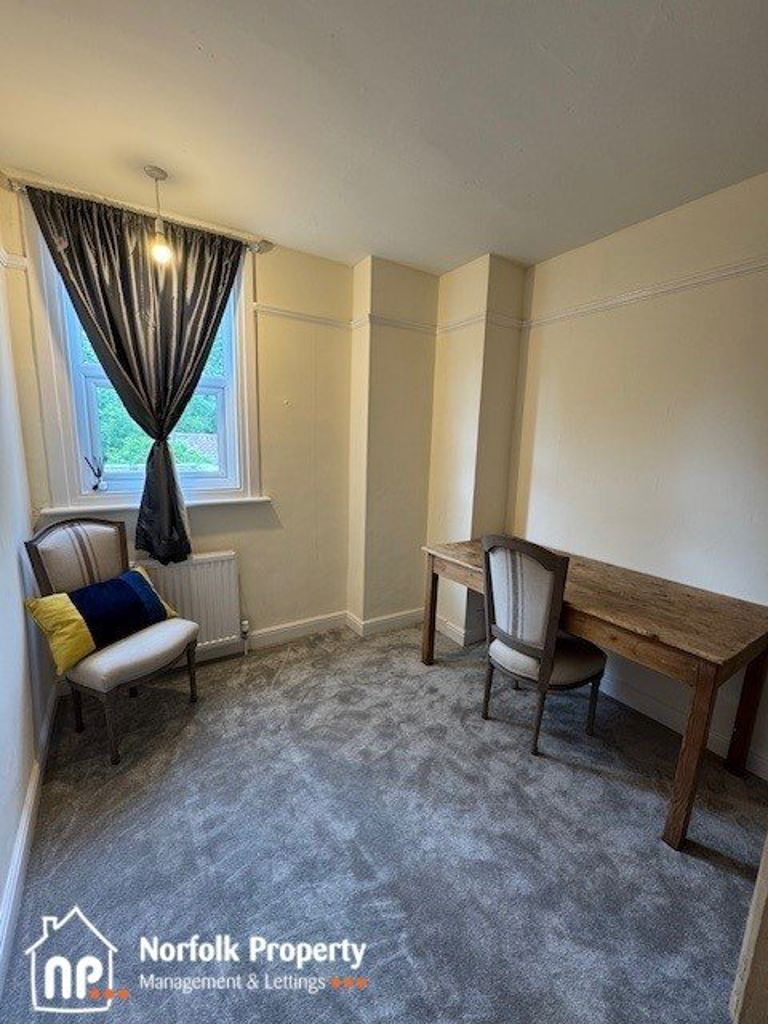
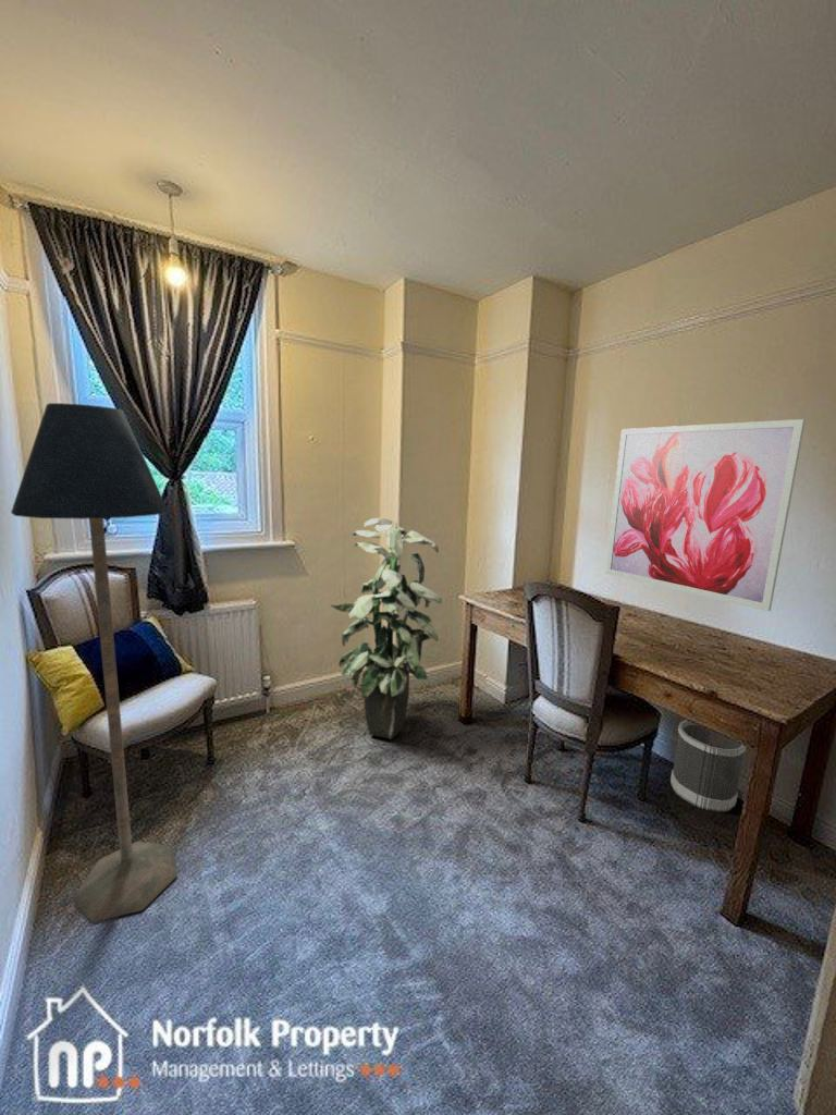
+ floor lamp [10,402,179,923]
+ wastebasket [669,719,748,813]
+ indoor plant [329,517,443,739]
+ wall art [604,418,807,612]
